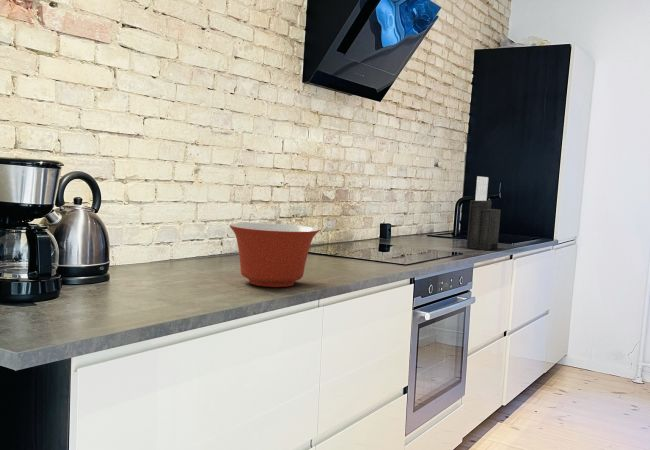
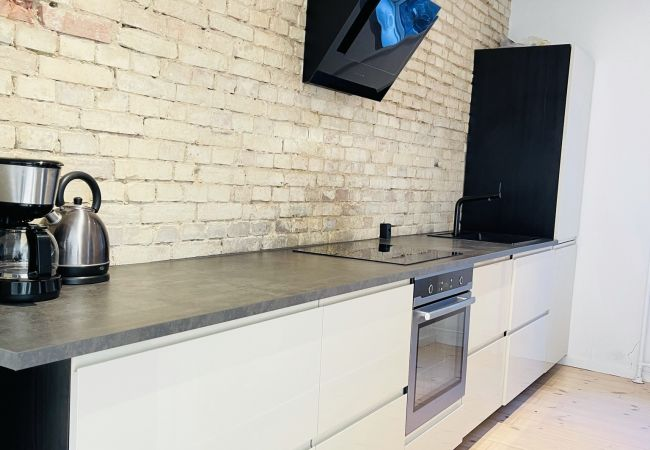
- knife block [466,175,502,251]
- mixing bowl [229,222,320,288]
